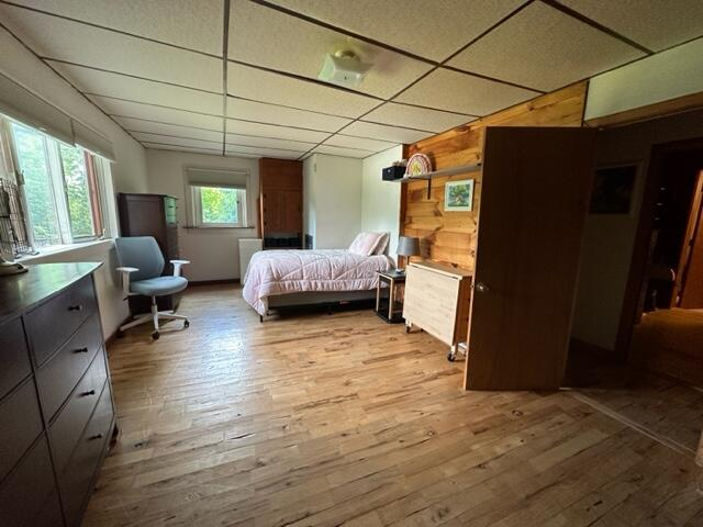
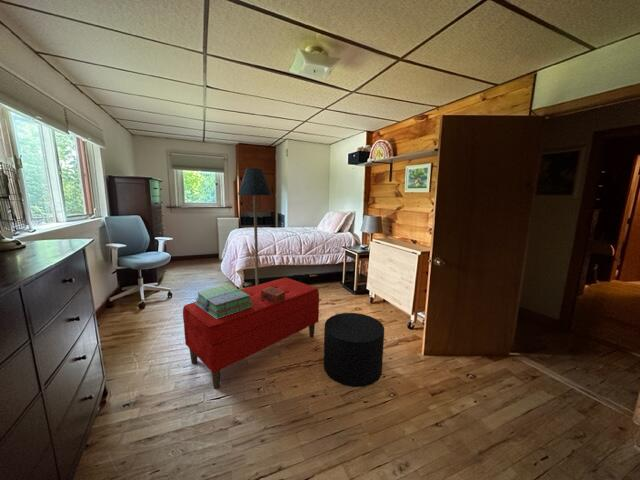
+ decorative box [261,287,285,304]
+ stool [323,312,385,388]
+ stack of books [194,283,253,319]
+ floor lamp [237,167,272,285]
+ bench [182,276,320,390]
